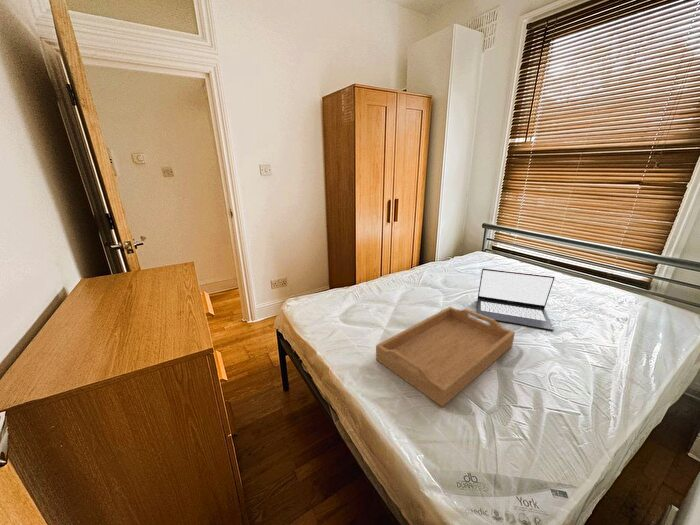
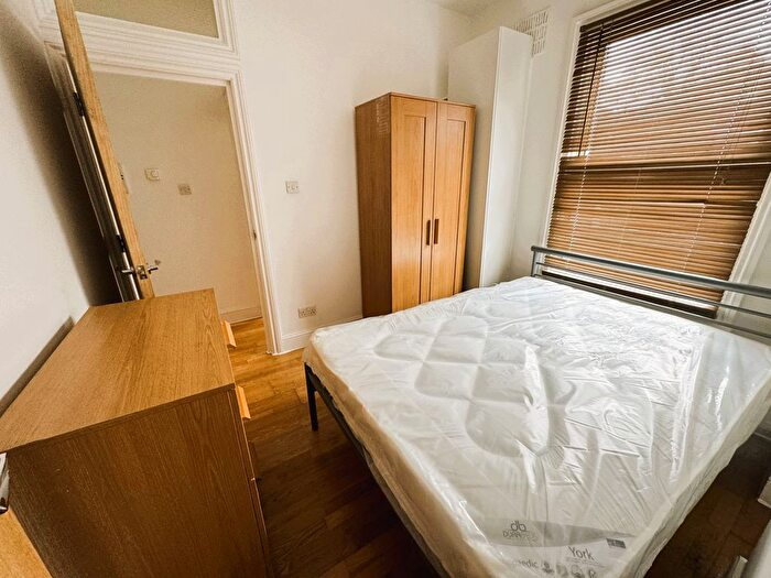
- laptop [476,268,556,331]
- serving tray [375,306,516,408]
